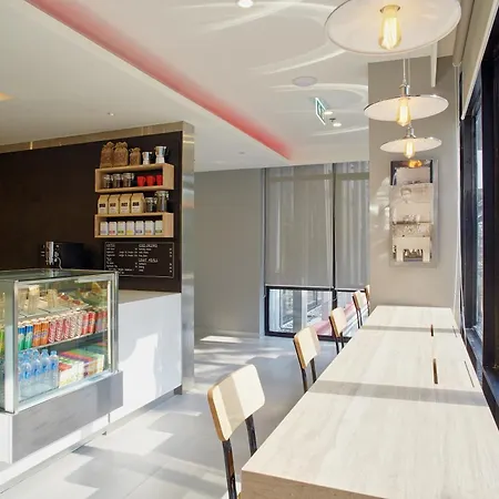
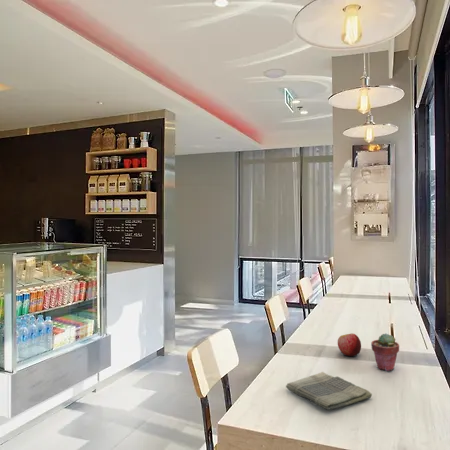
+ dish towel [285,371,373,411]
+ apple [337,332,362,357]
+ potted succulent [370,332,400,372]
